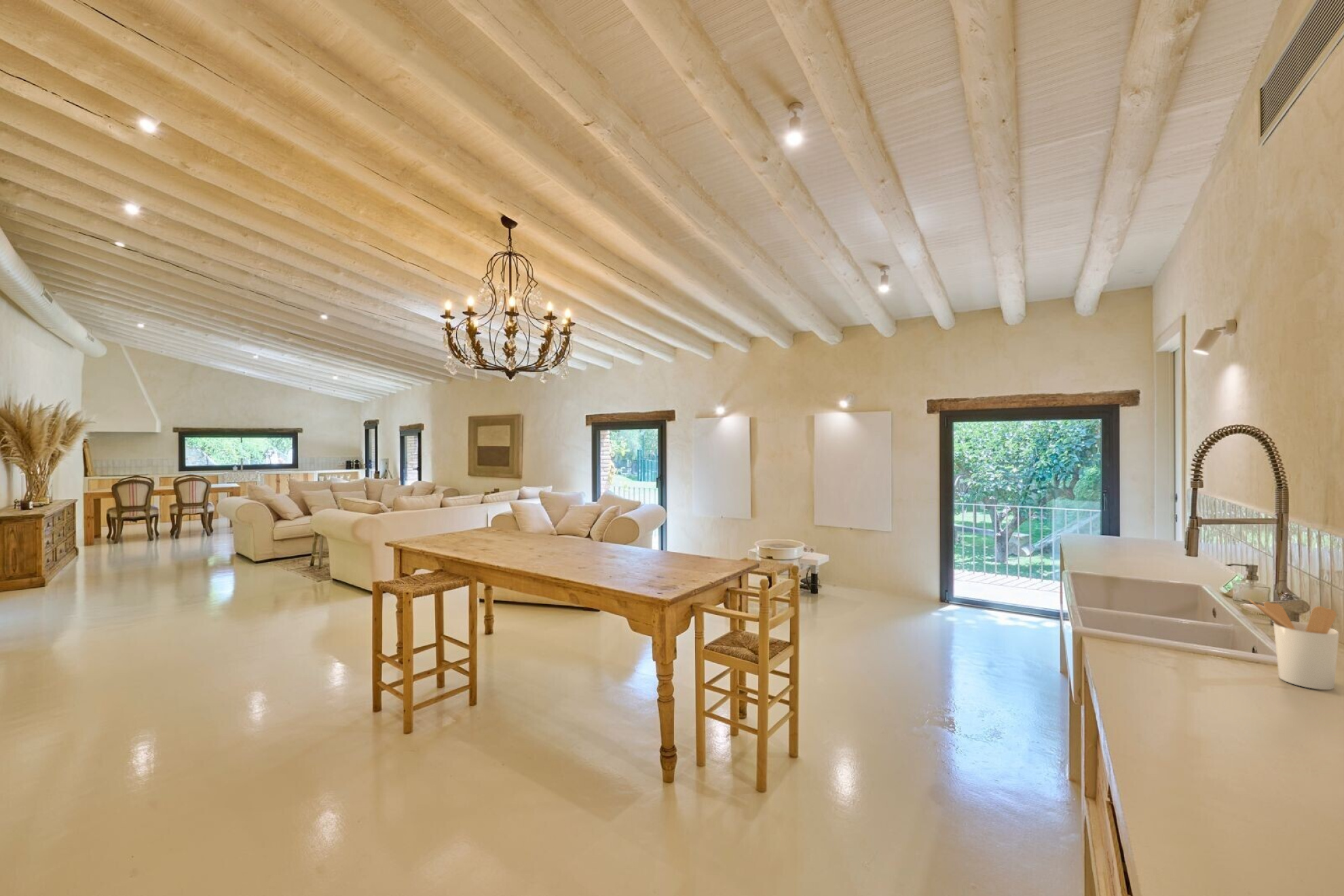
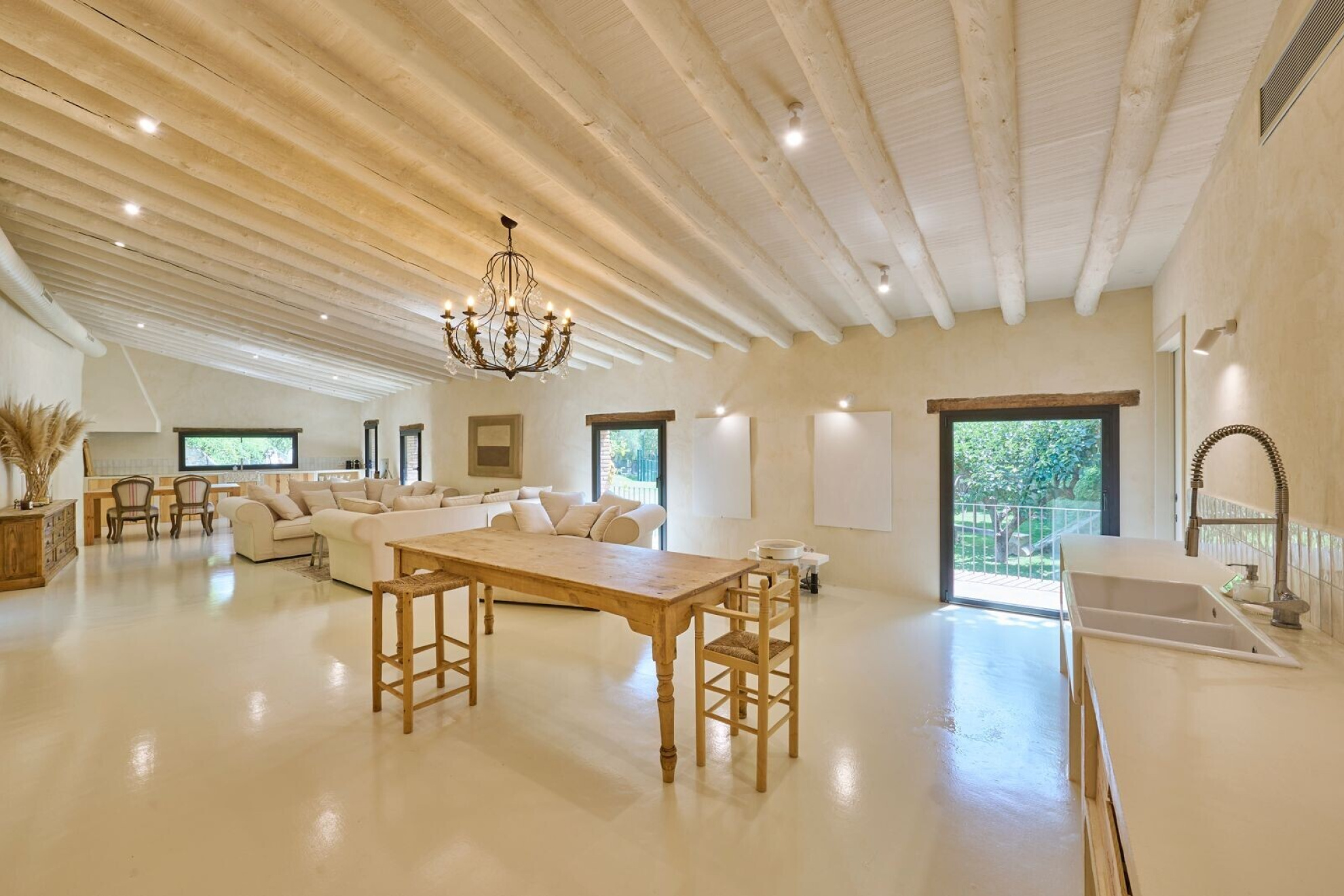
- utensil holder [1248,598,1339,690]
